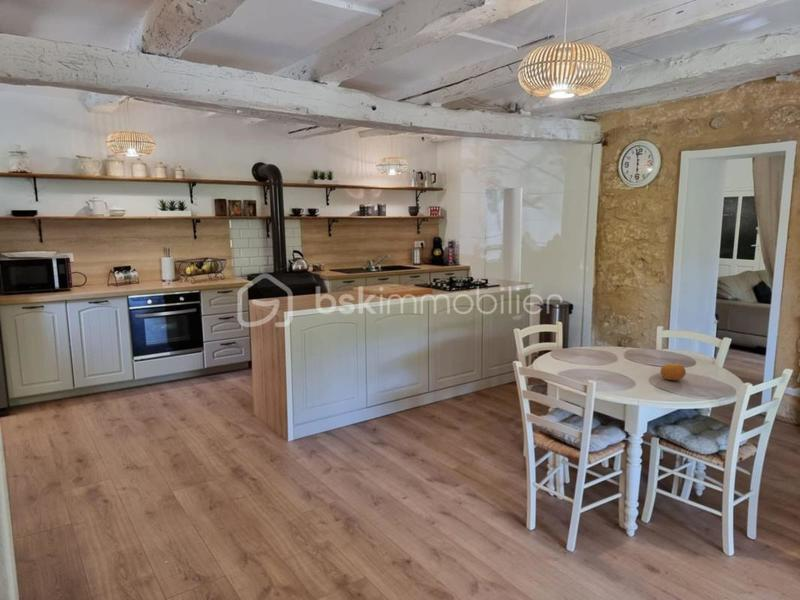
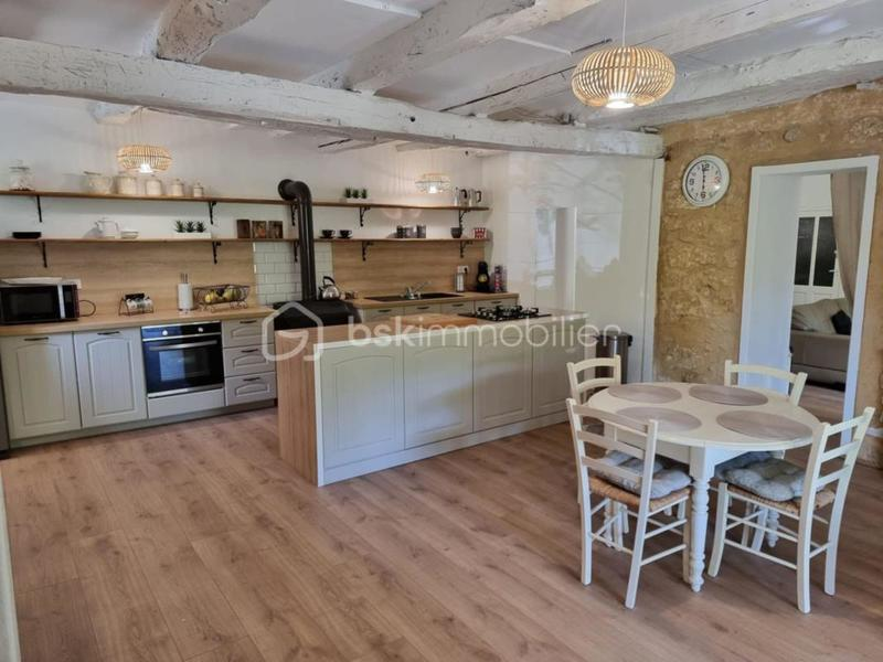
- fruit [659,362,687,381]
